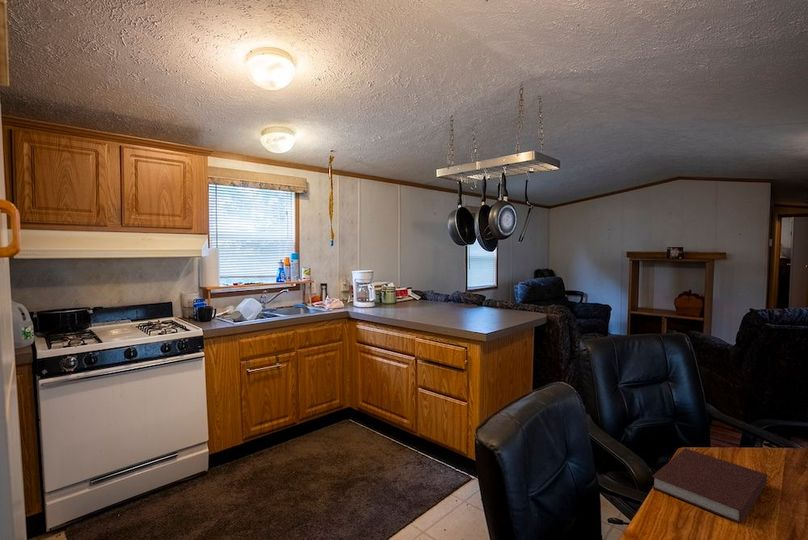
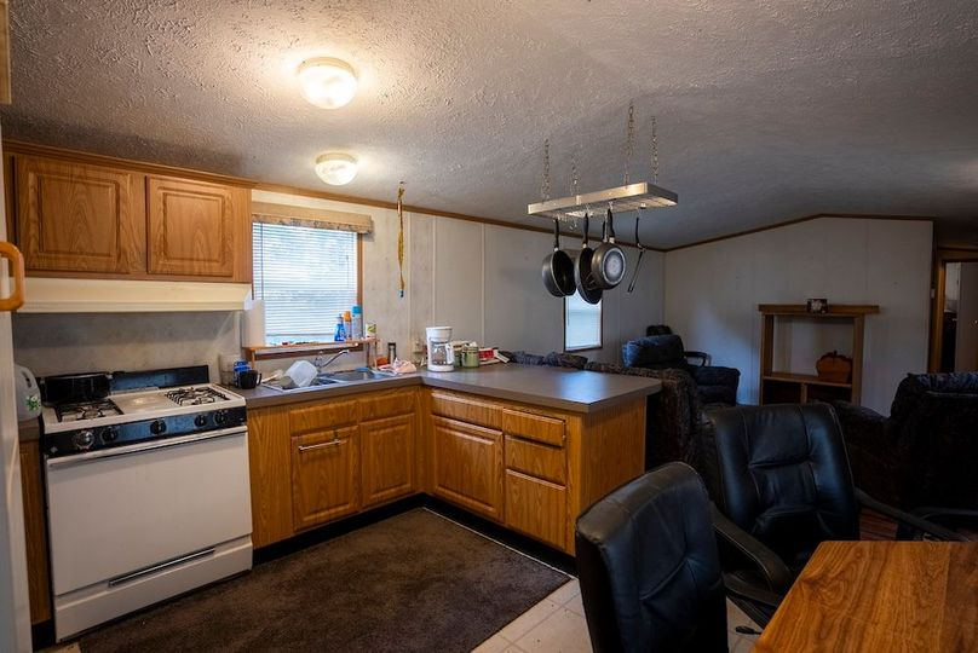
- notebook [651,447,768,524]
